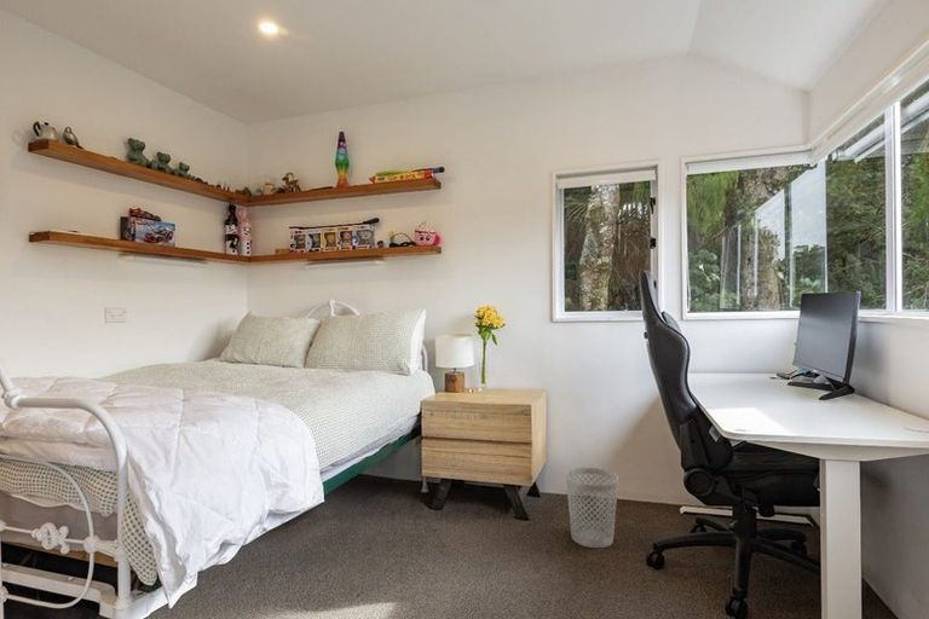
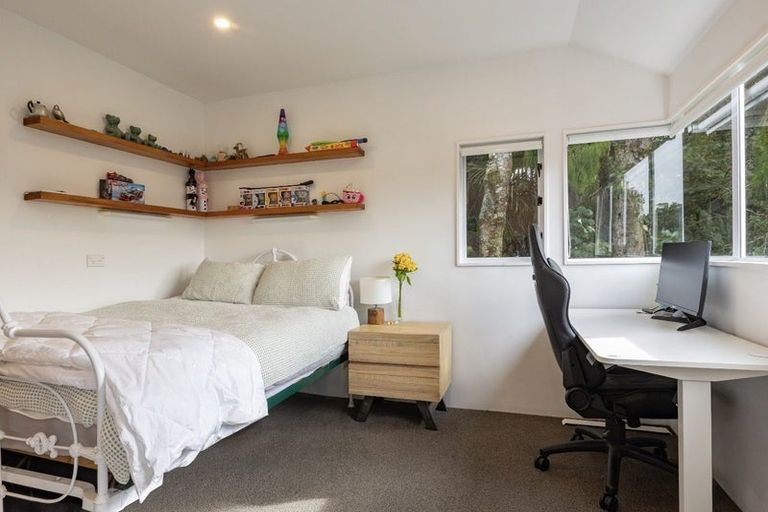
- wastebasket [565,467,619,549]
